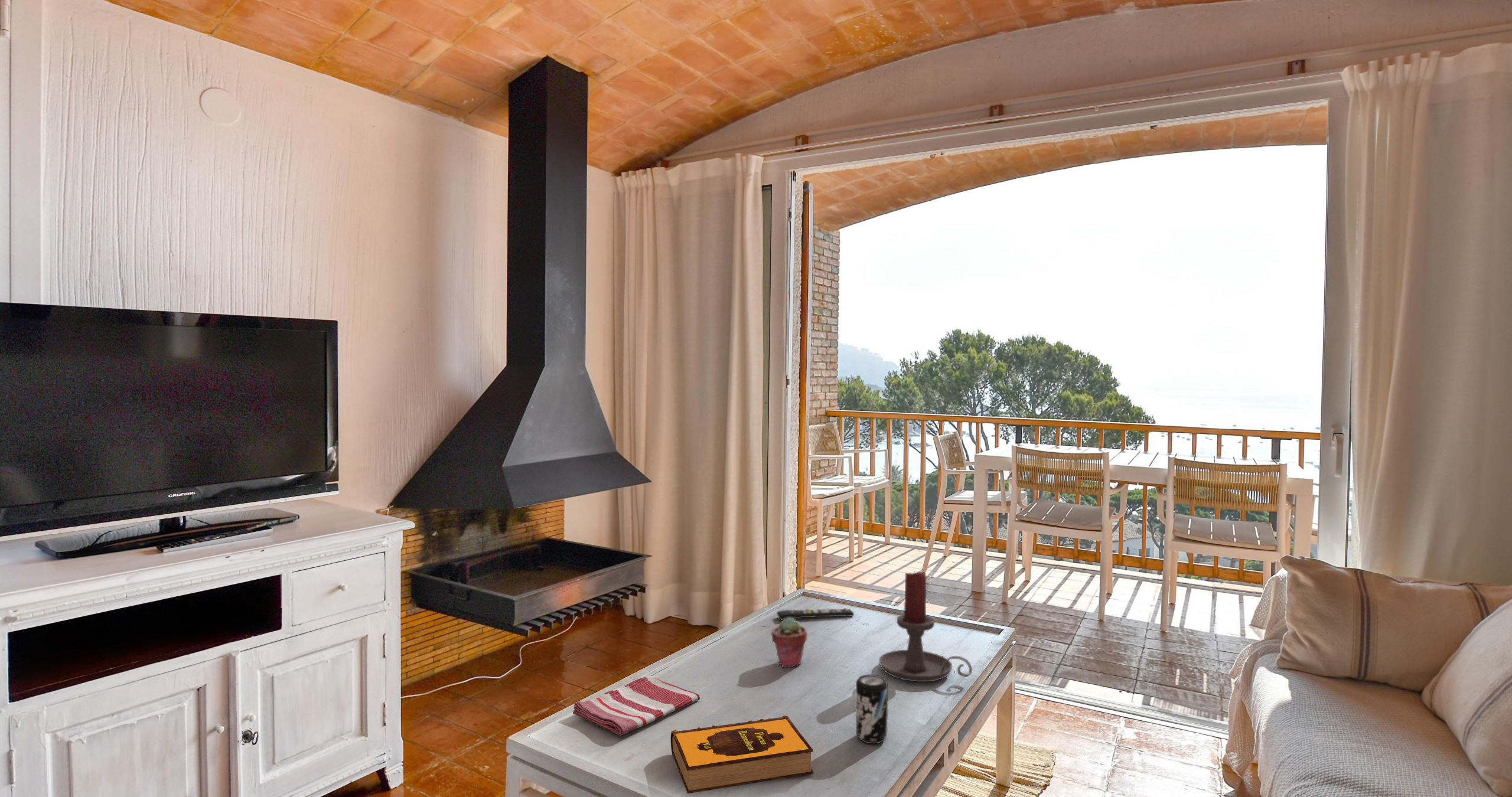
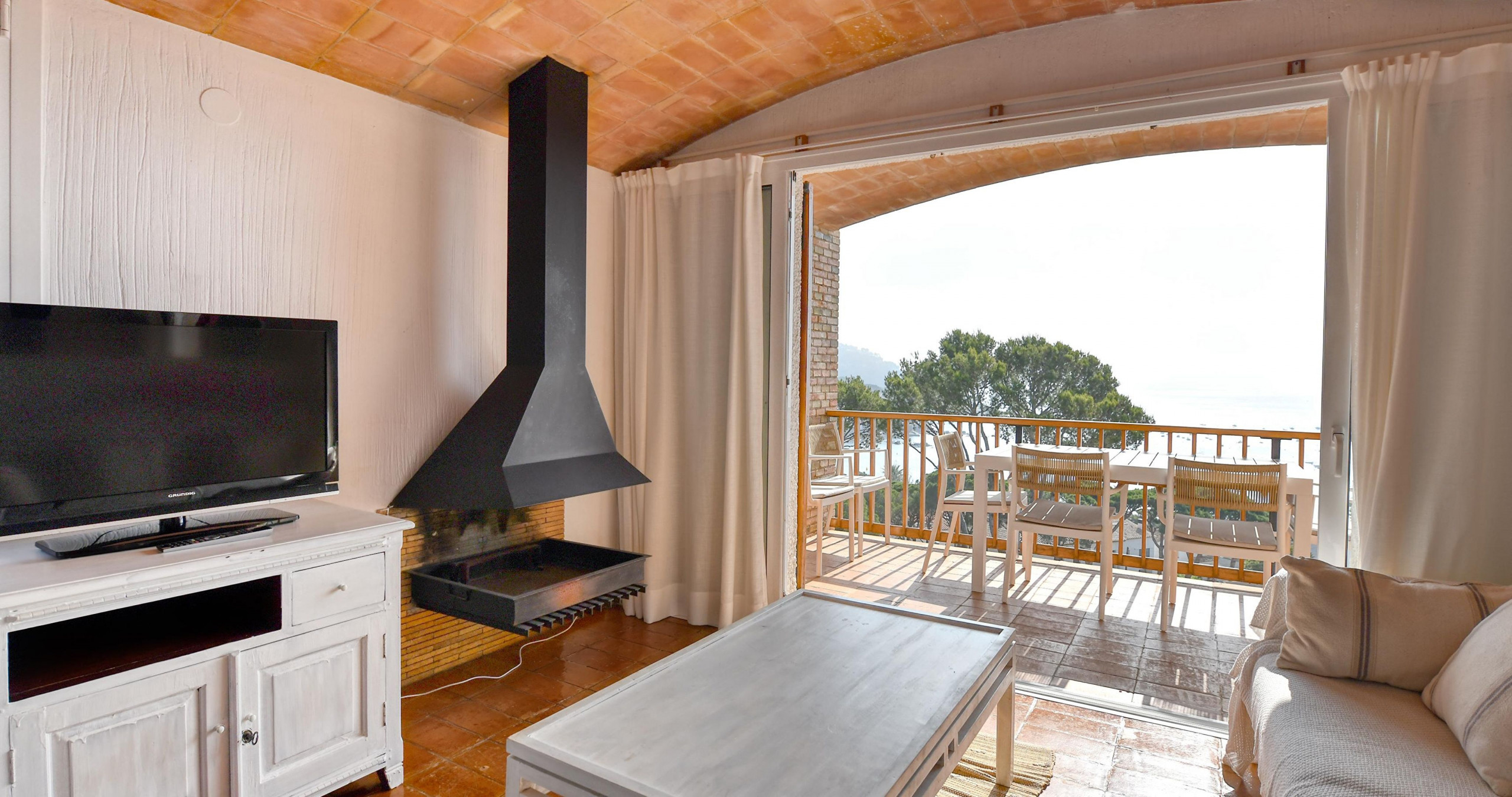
- dish towel [572,675,700,736]
- beverage can [855,674,888,744]
- candle holder [878,571,973,682]
- hardback book [670,715,814,794]
- remote control [776,607,855,621]
- potted succulent [771,617,807,668]
